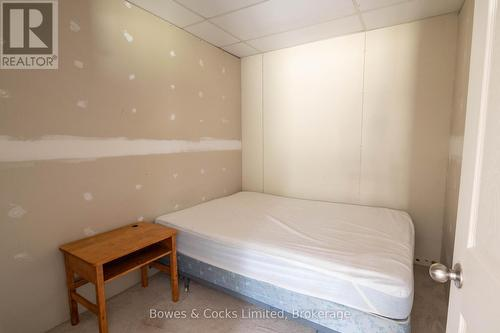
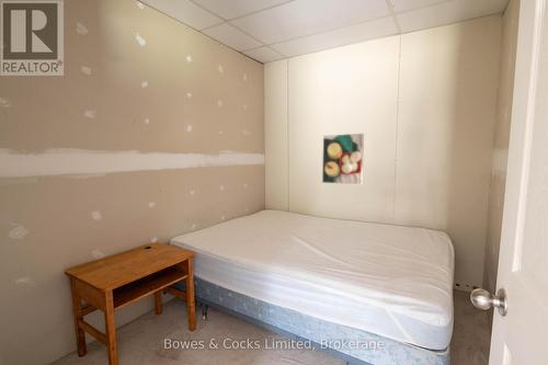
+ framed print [321,133,365,186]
